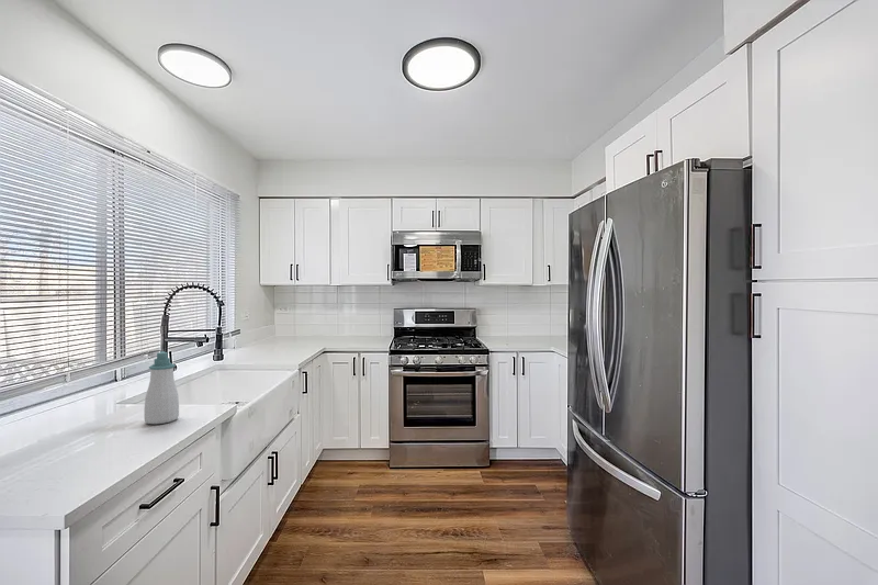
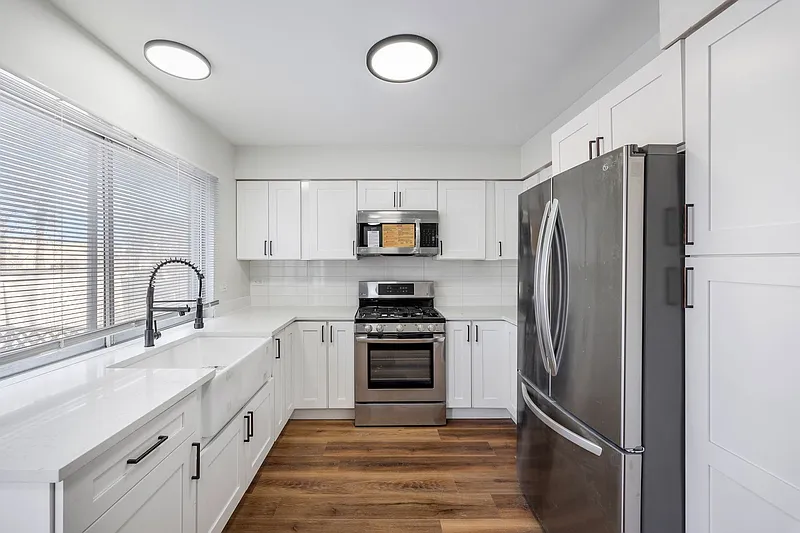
- soap bottle [143,350,180,425]
